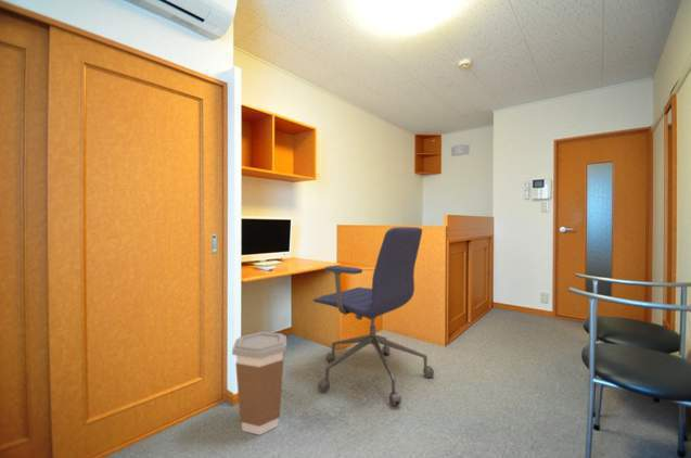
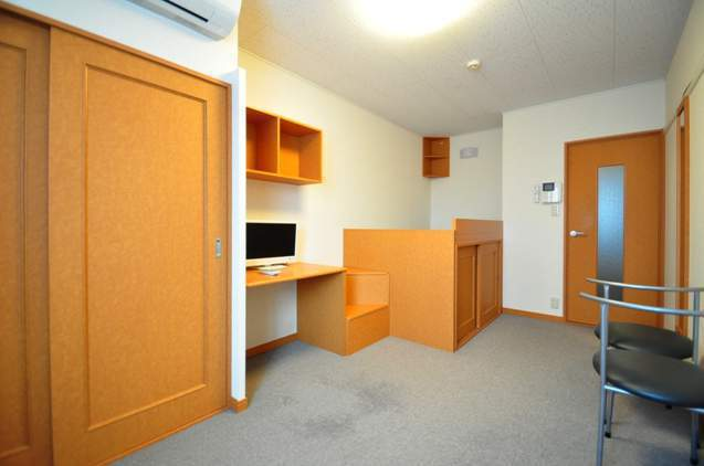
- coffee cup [231,331,287,436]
- office chair [312,226,435,407]
